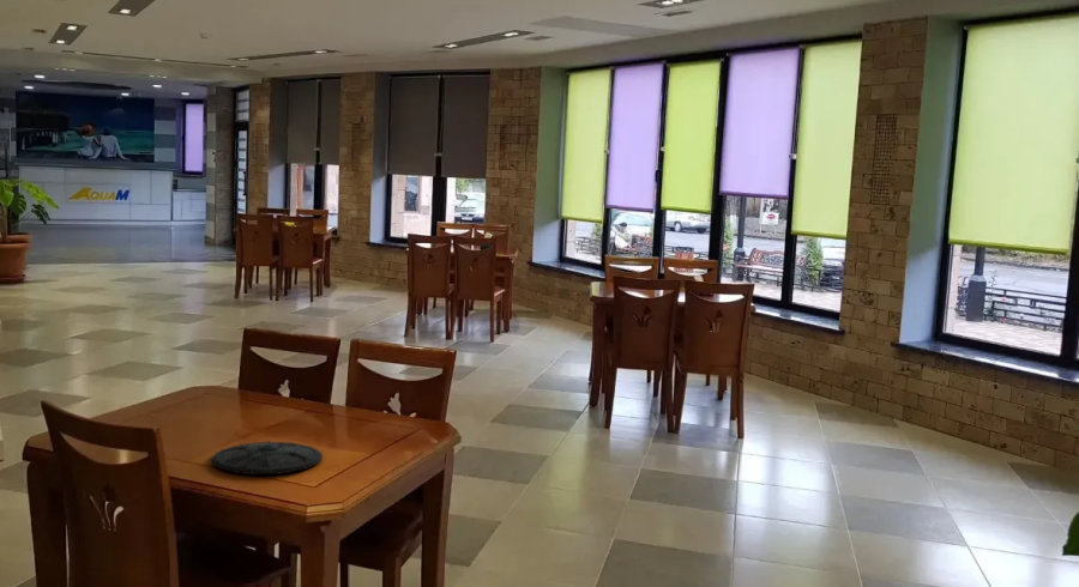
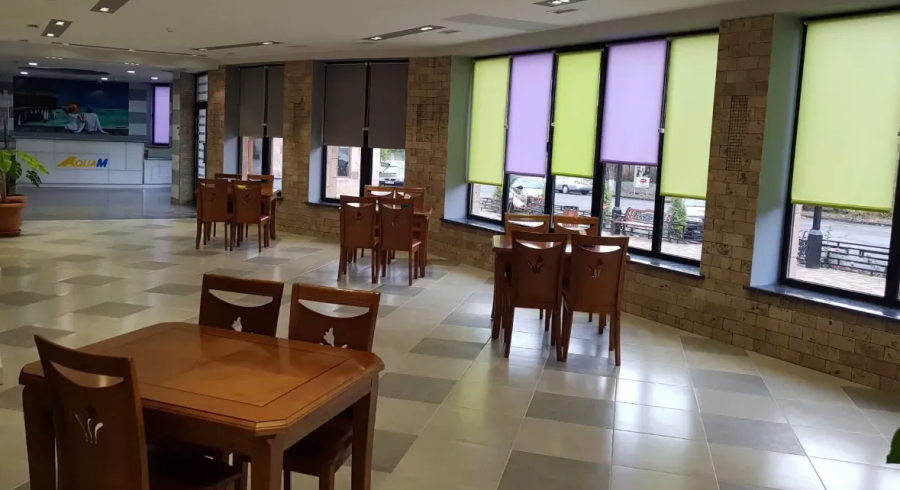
- plate [210,441,324,476]
